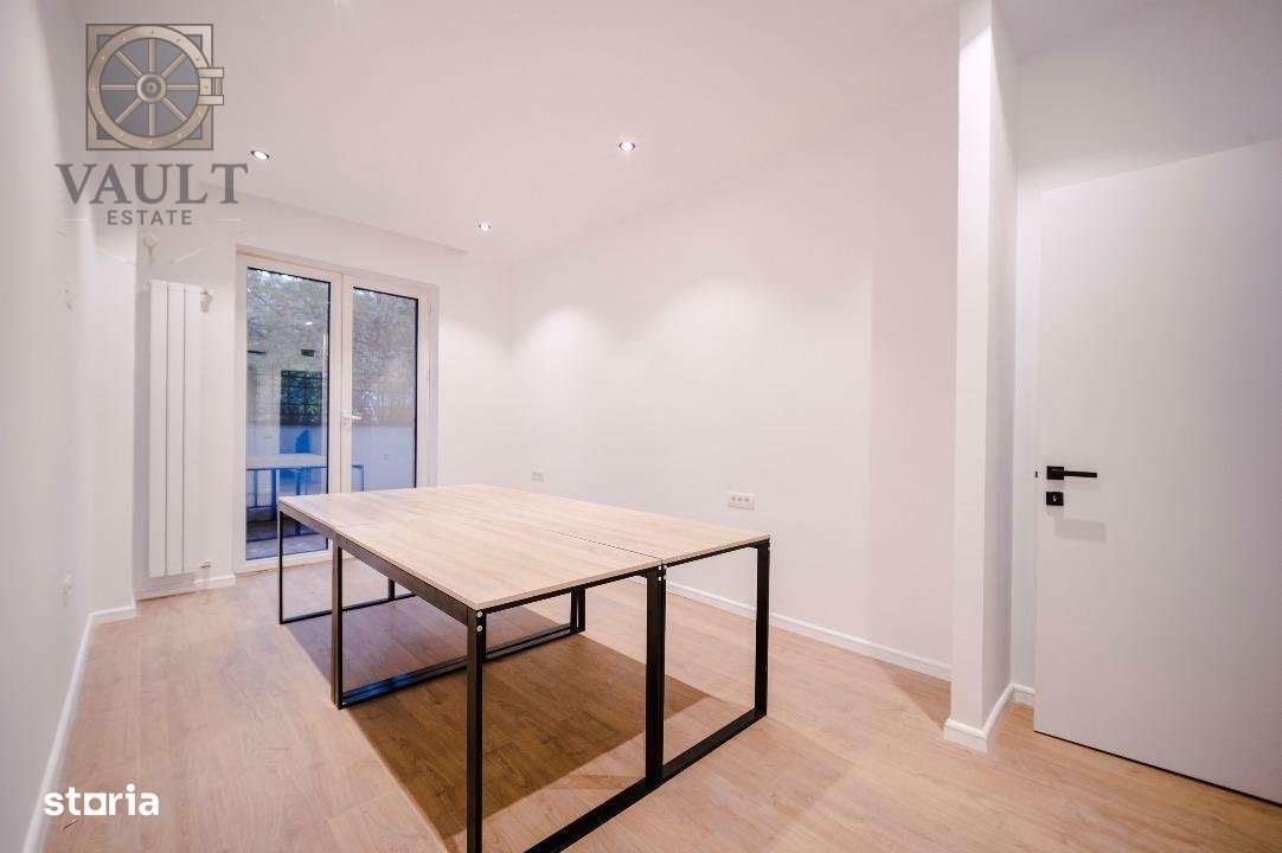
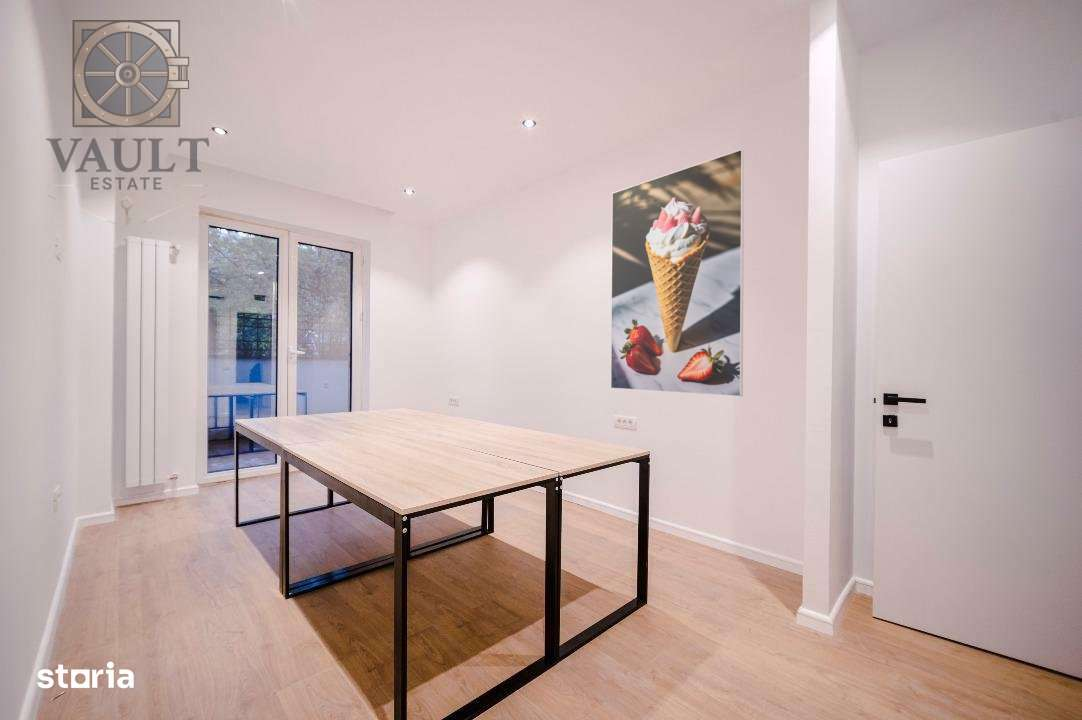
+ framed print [610,148,745,397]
